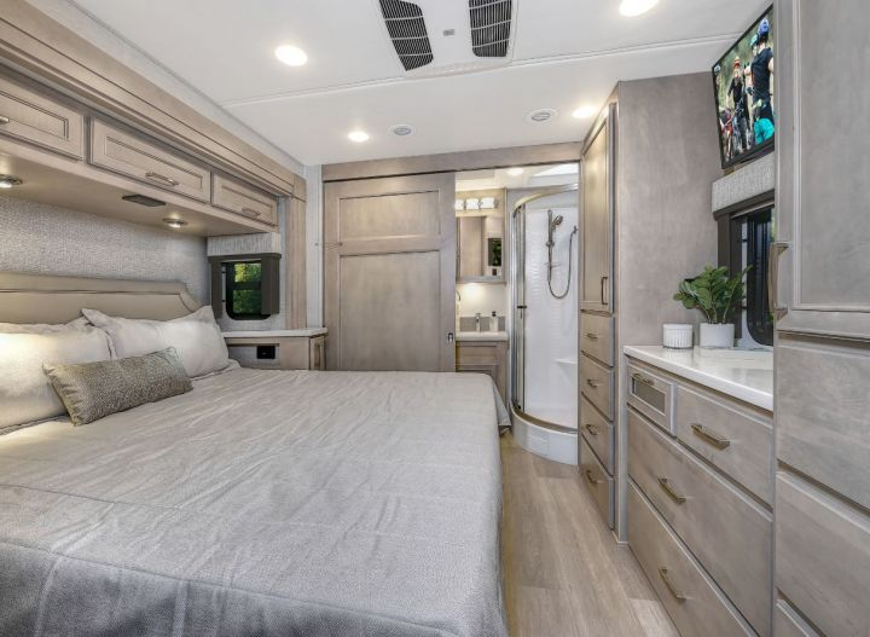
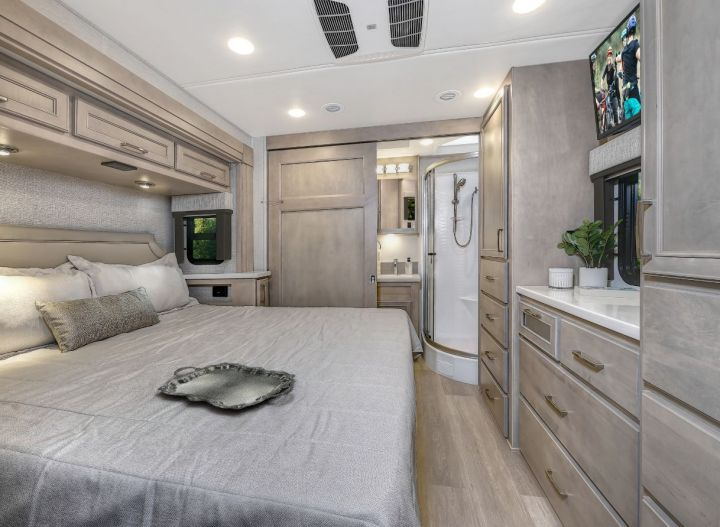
+ serving tray [156,361,296,411]
